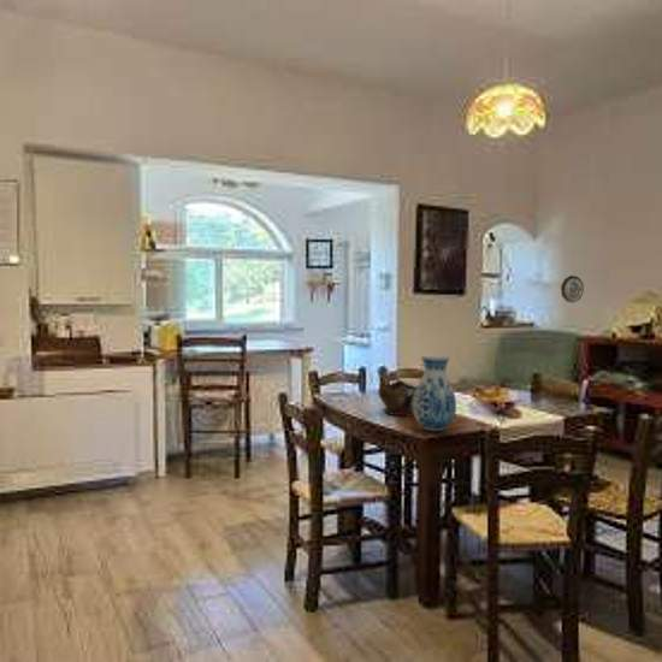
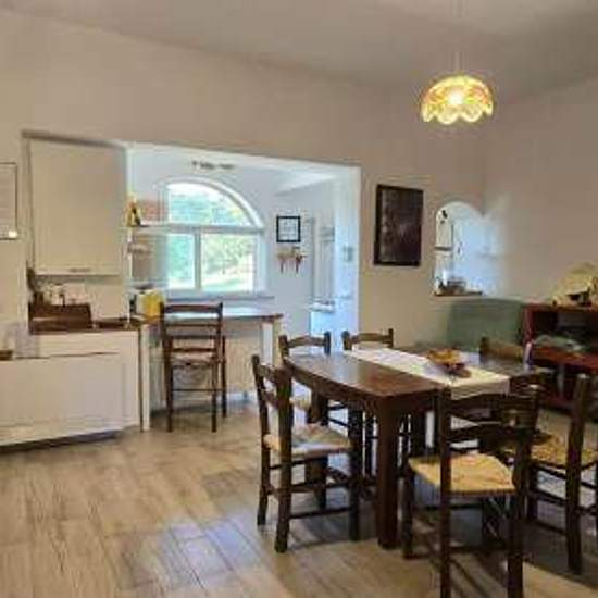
- decorative plate [560,274,585,305]
- vase [413,353,457,432]
- decorative bowl [377,378,418,418]
